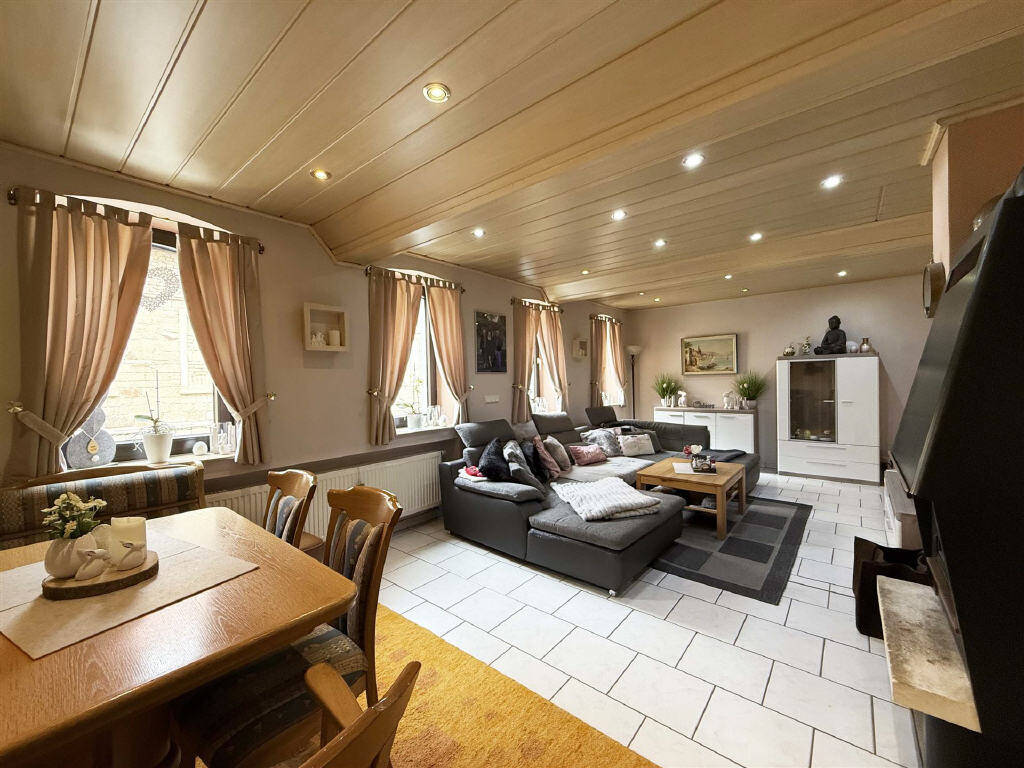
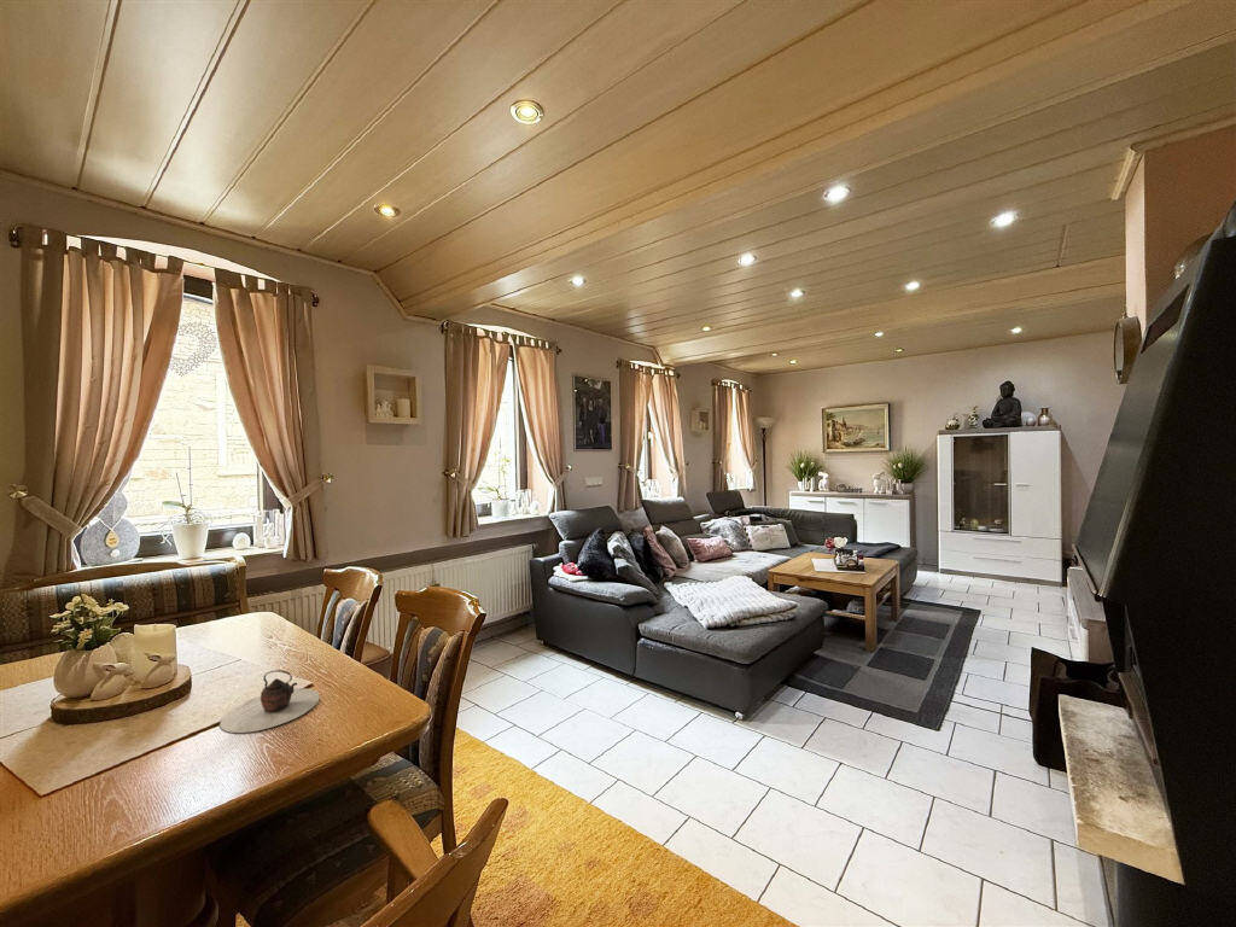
+ teapot [218,669,321,734]
